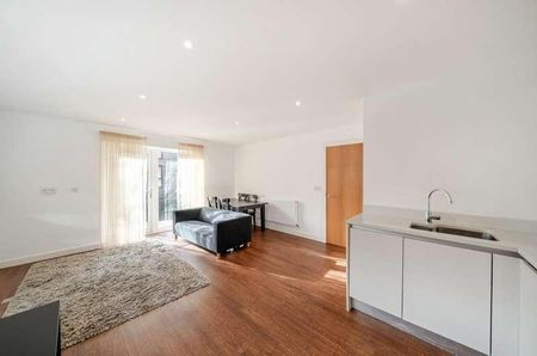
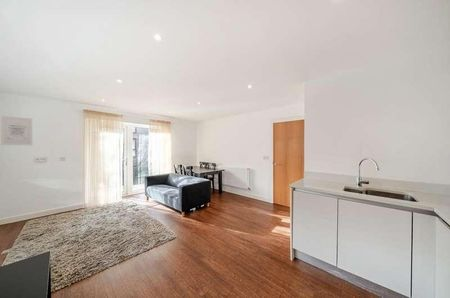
+ wall art [0,115,33,146]
